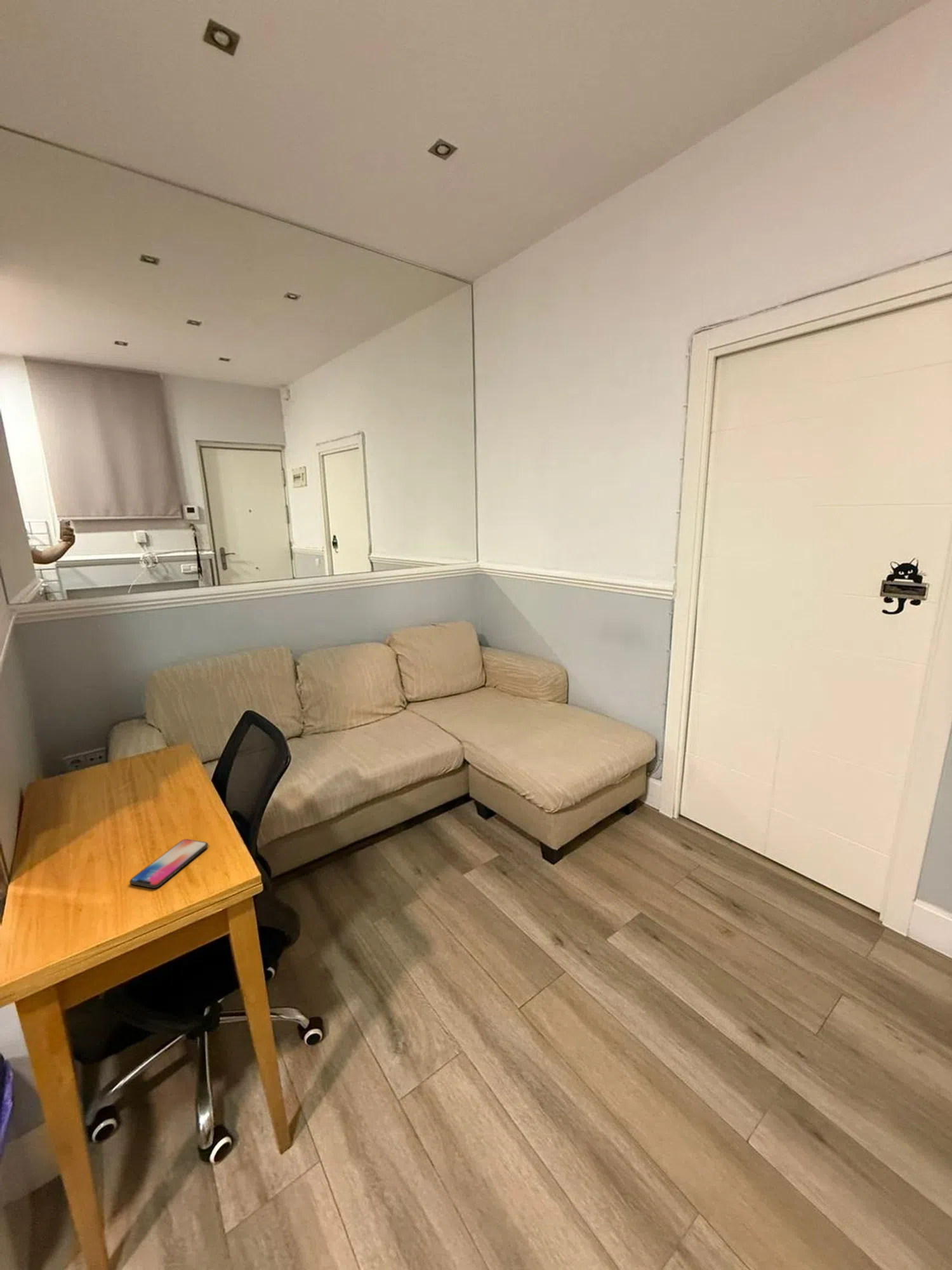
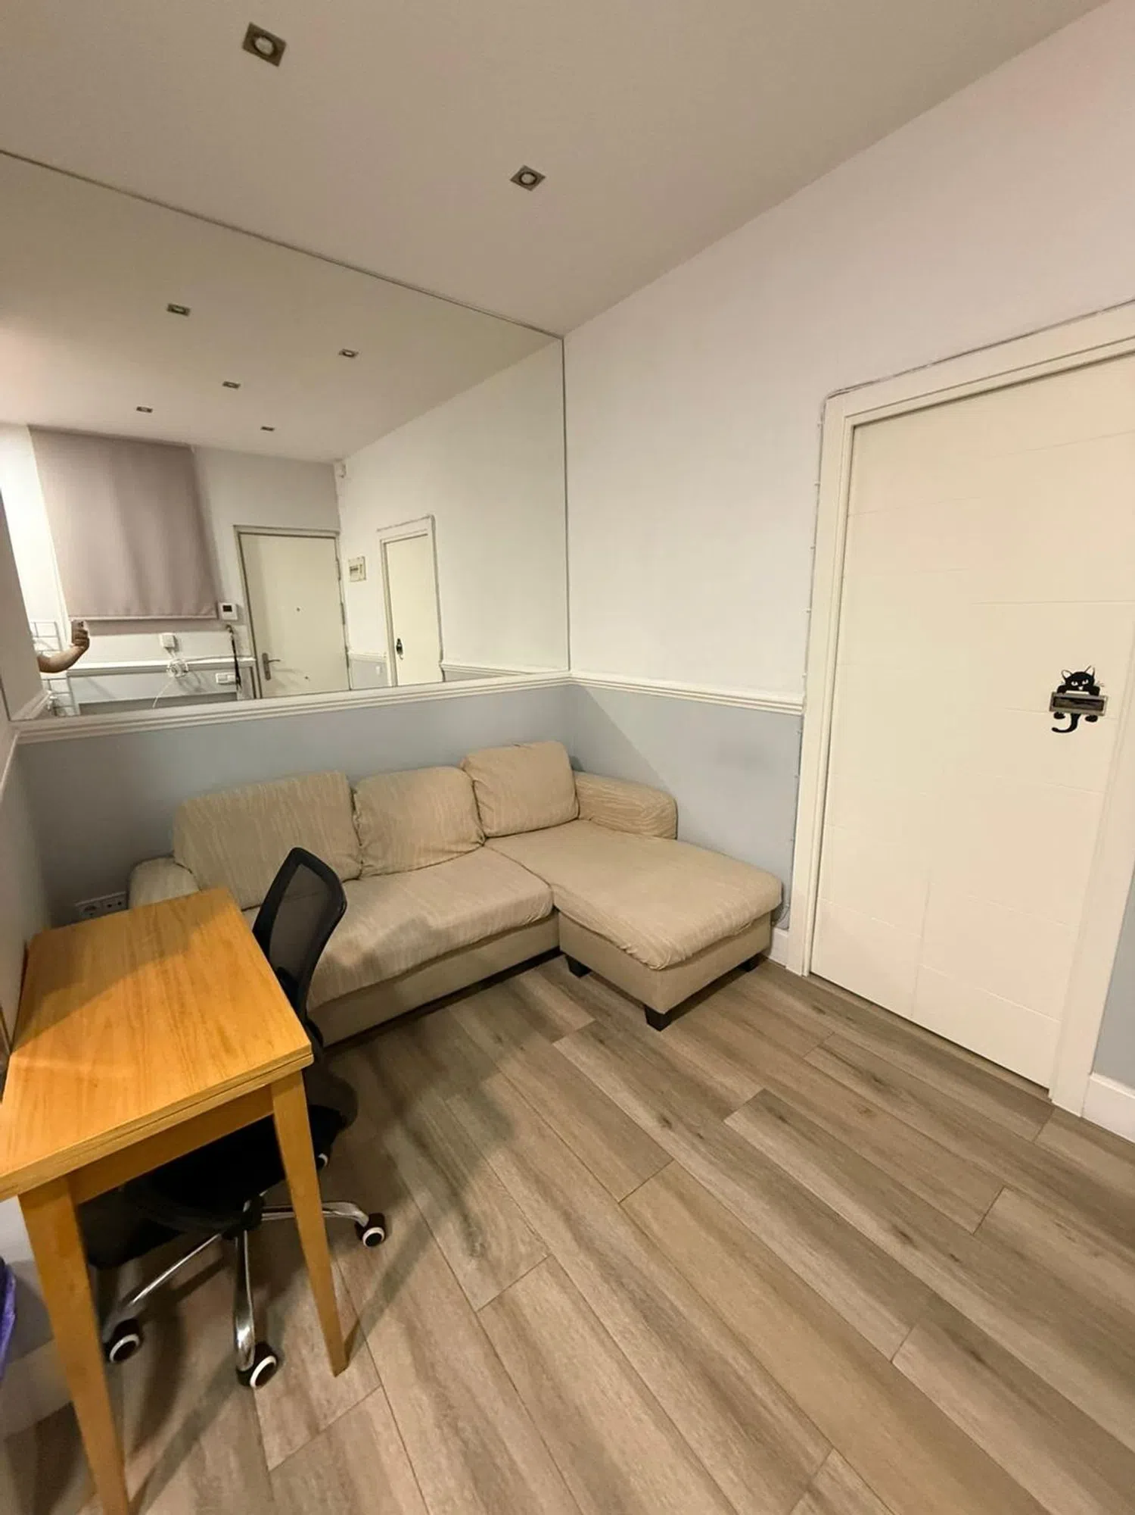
- smartphone [129,838,209,889]
